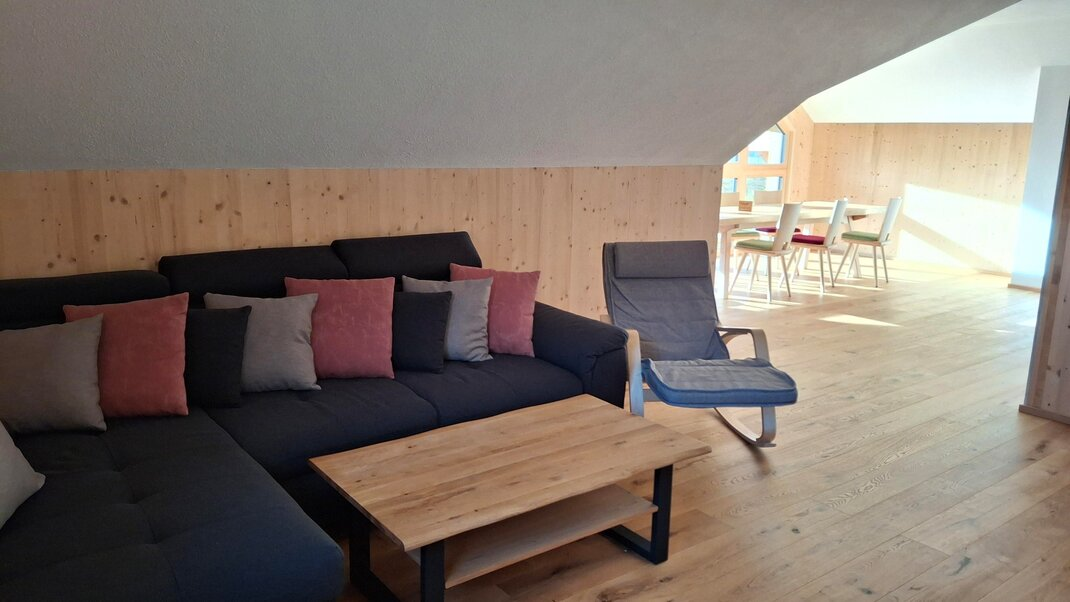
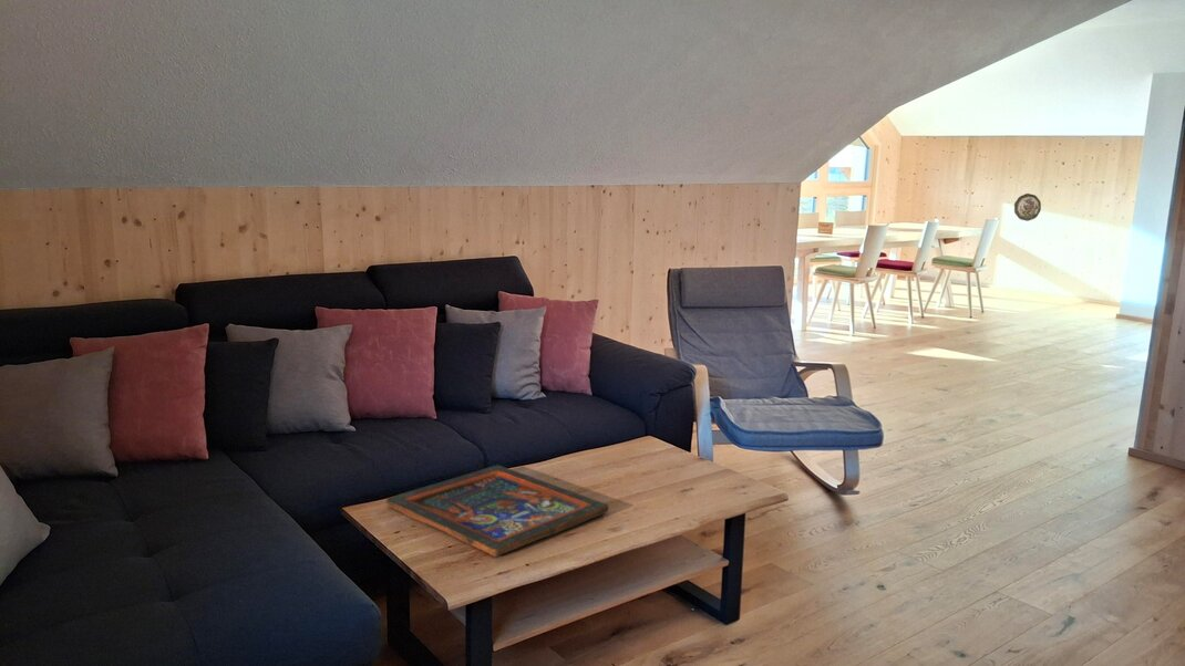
+ religious icon [385,465,610,558]
+ decorative plate [1013,192,1042,222]
